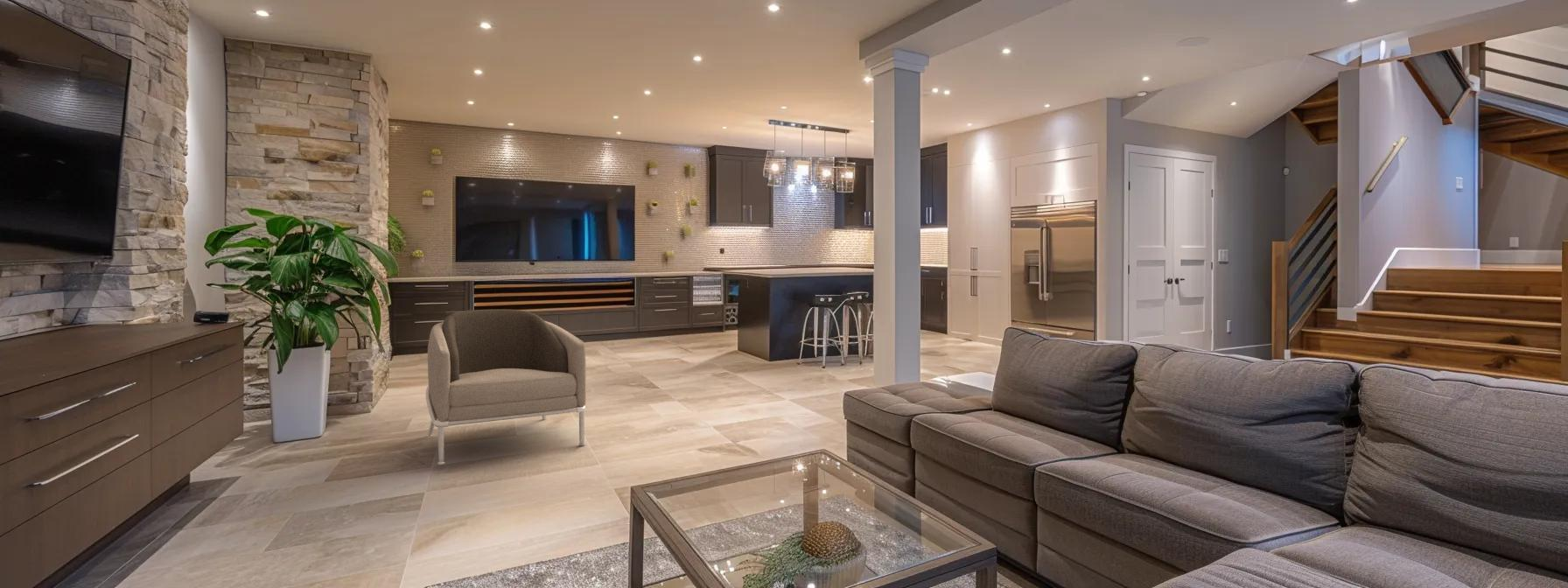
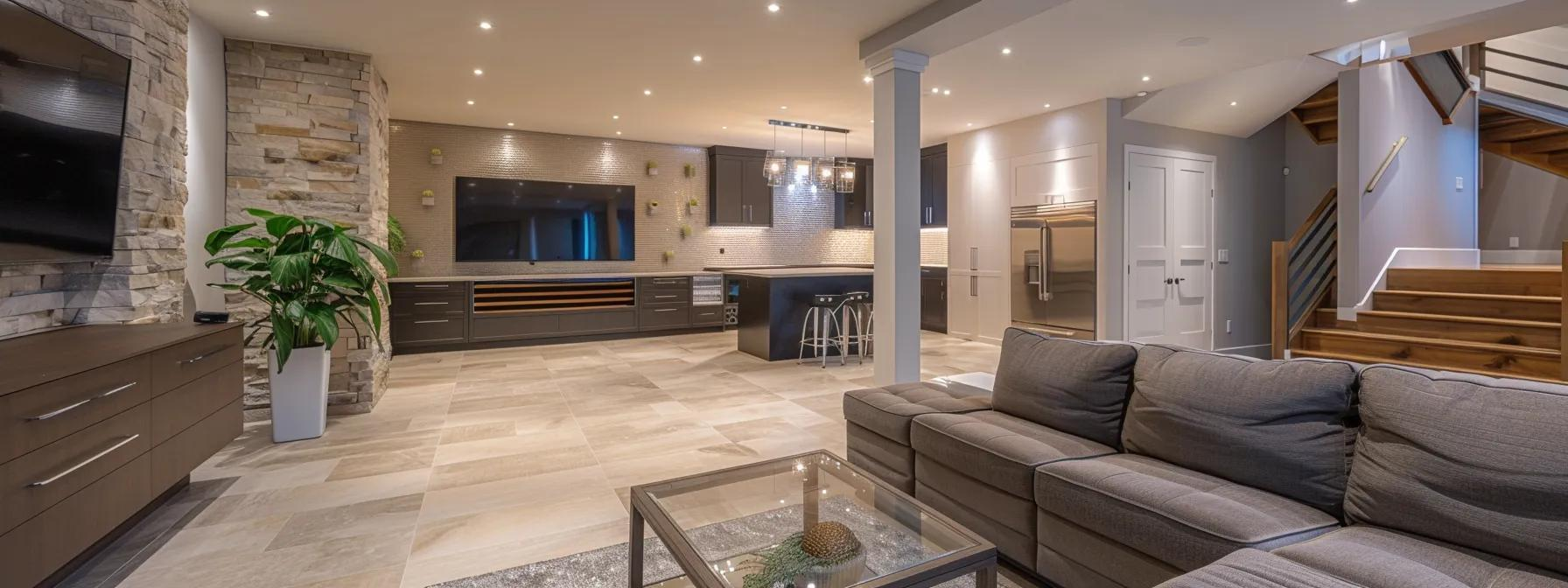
- armchair [425,309,587,465]
